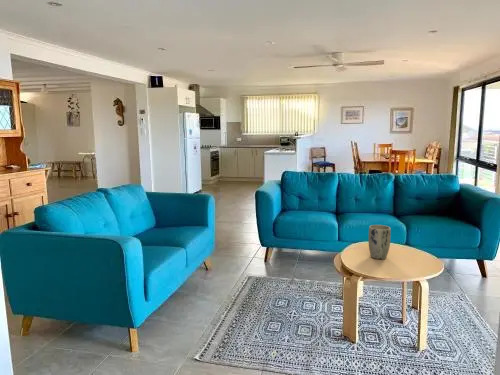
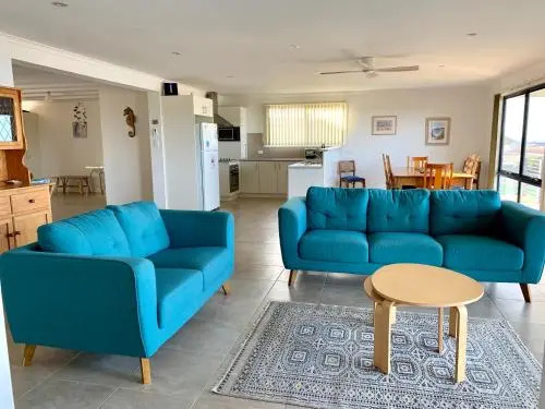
- plant pot [368,224,392,260]
